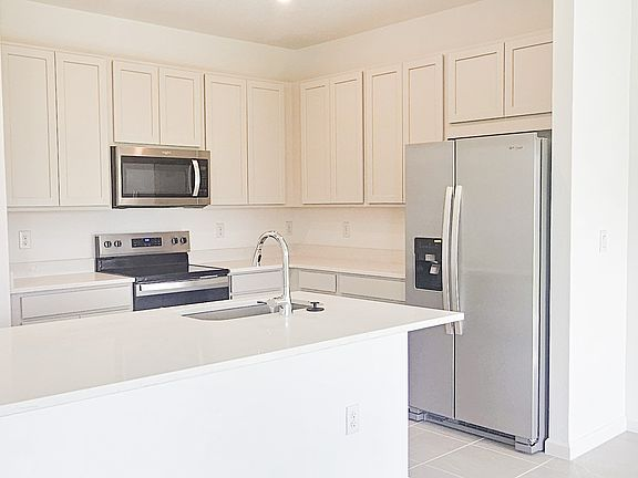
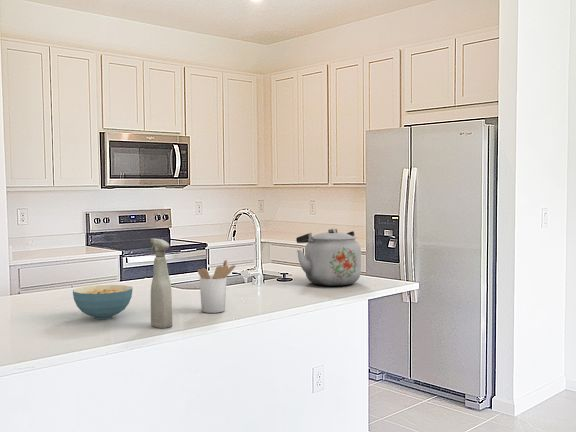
+ kettle [295,228,362,287]
+ cereal bowl [72,284,134,320]
+ spray bottle [150,238,173,329]
+ utensil holder [197,259,236,314]
